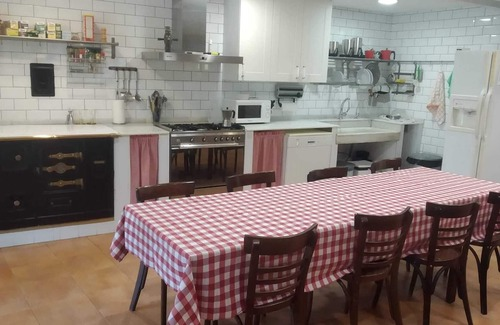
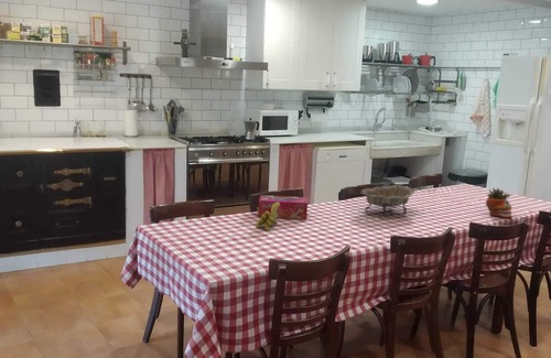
+ banana [255,203,280,231]
+ succulent planter [485,187,512,219]
+ decorative bowl [359,184,417,217]
+ tissue box [258,194,309,220]
